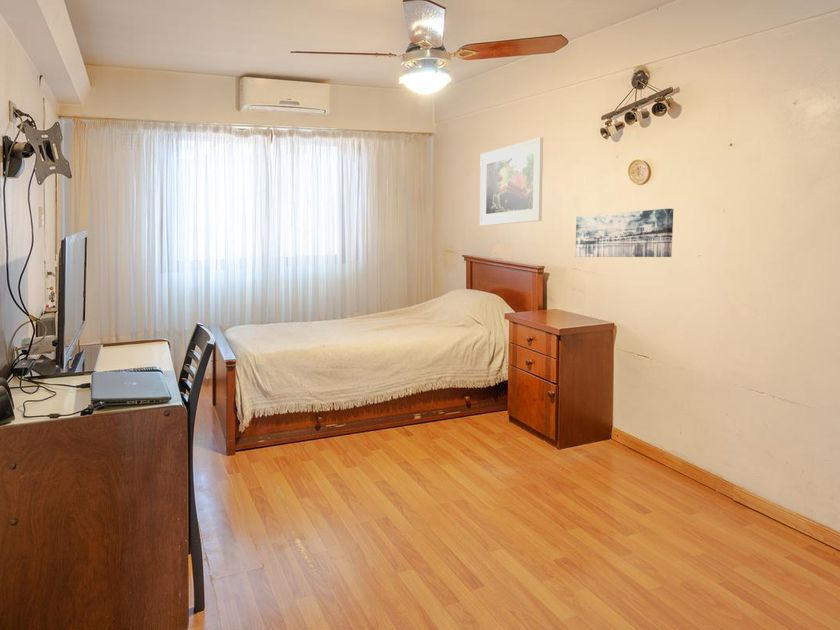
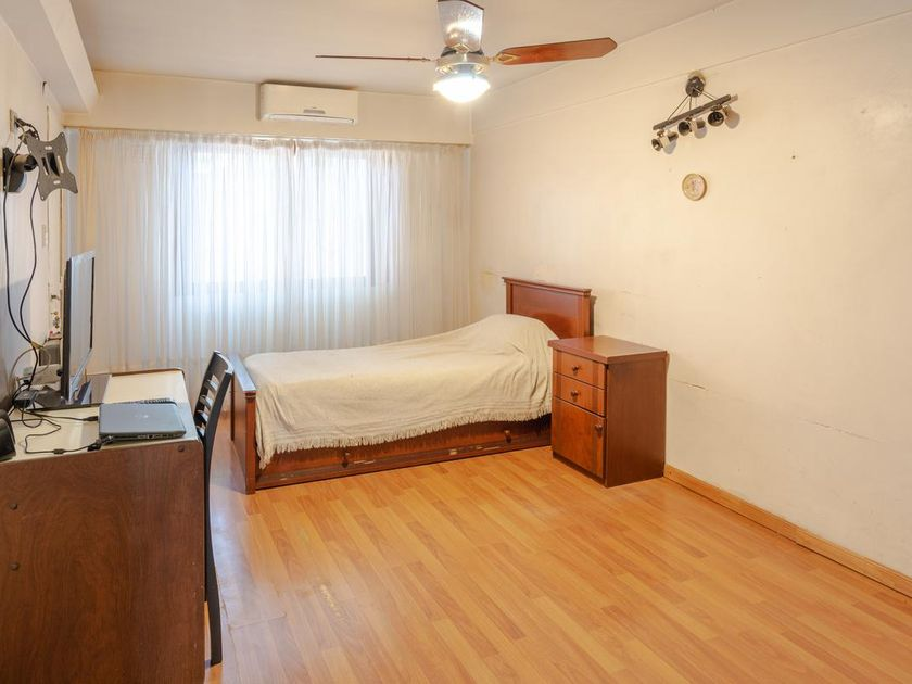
- wall art [574,208,674,258]
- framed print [479,136,544,227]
